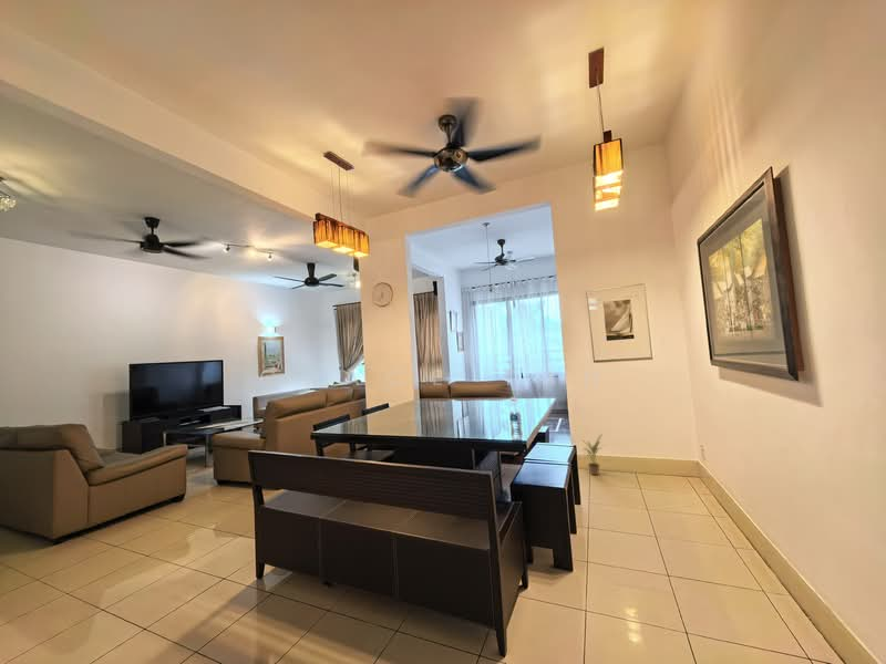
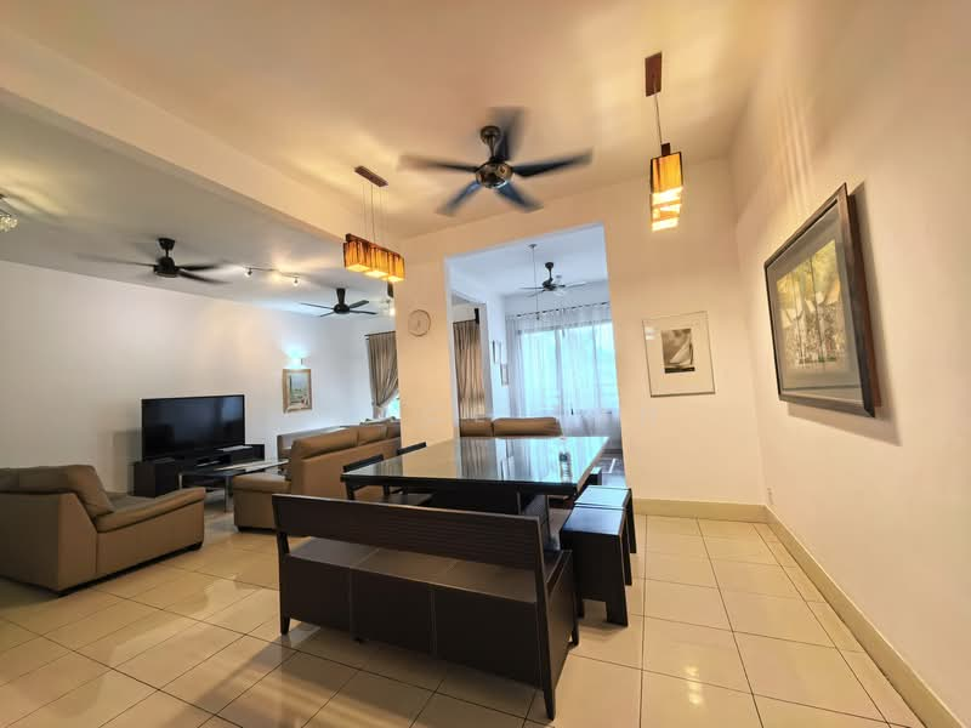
- potted plant [579,434,606,476]
